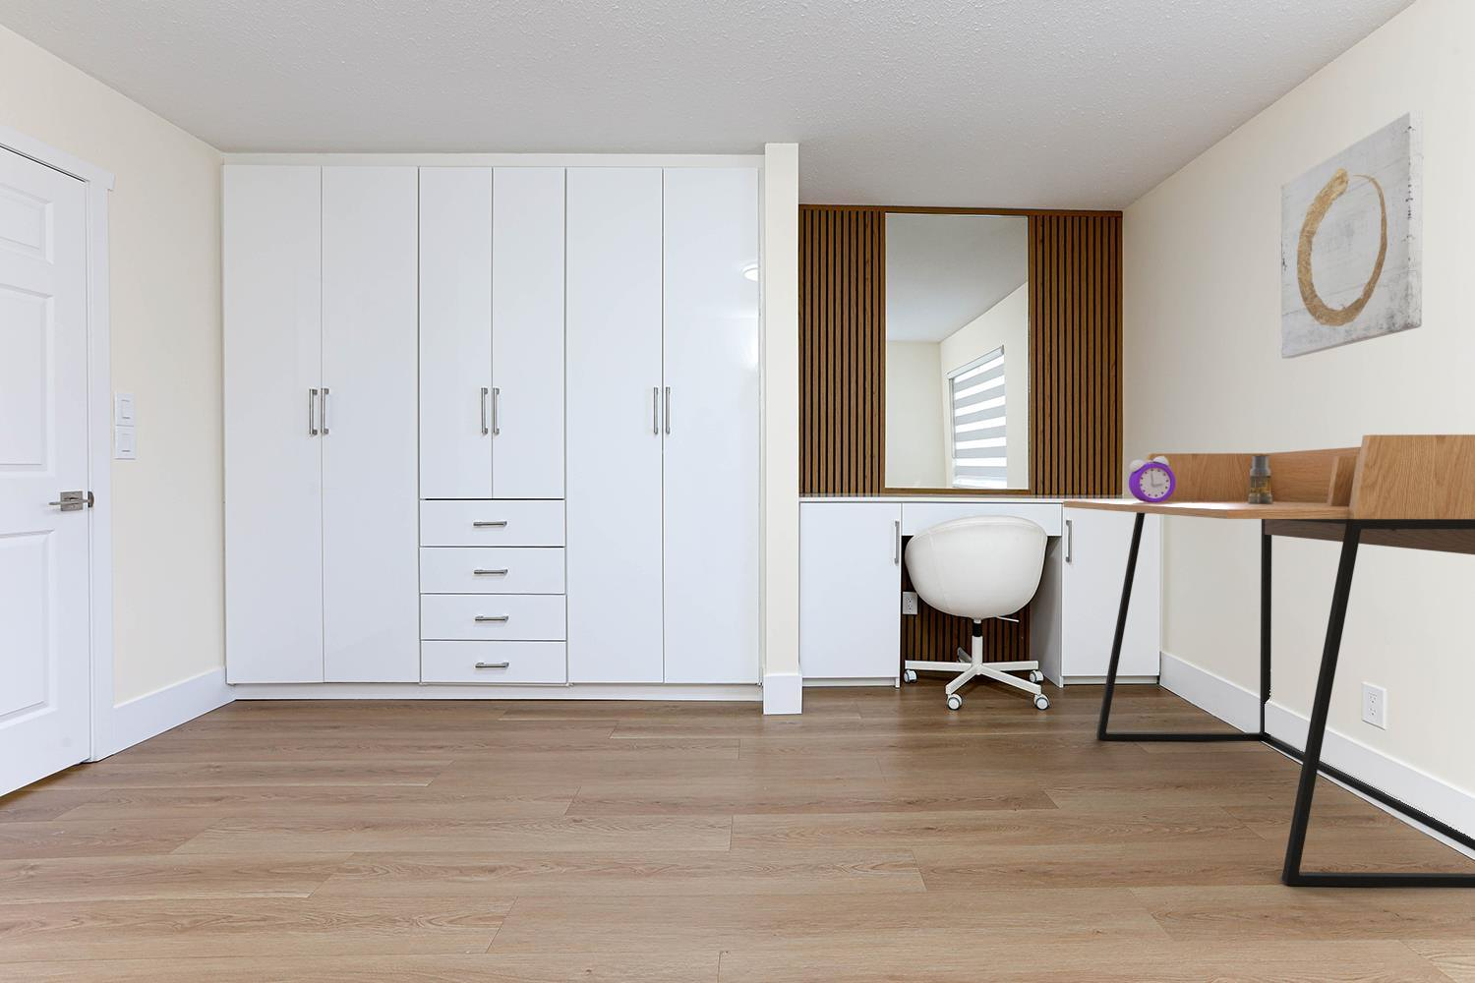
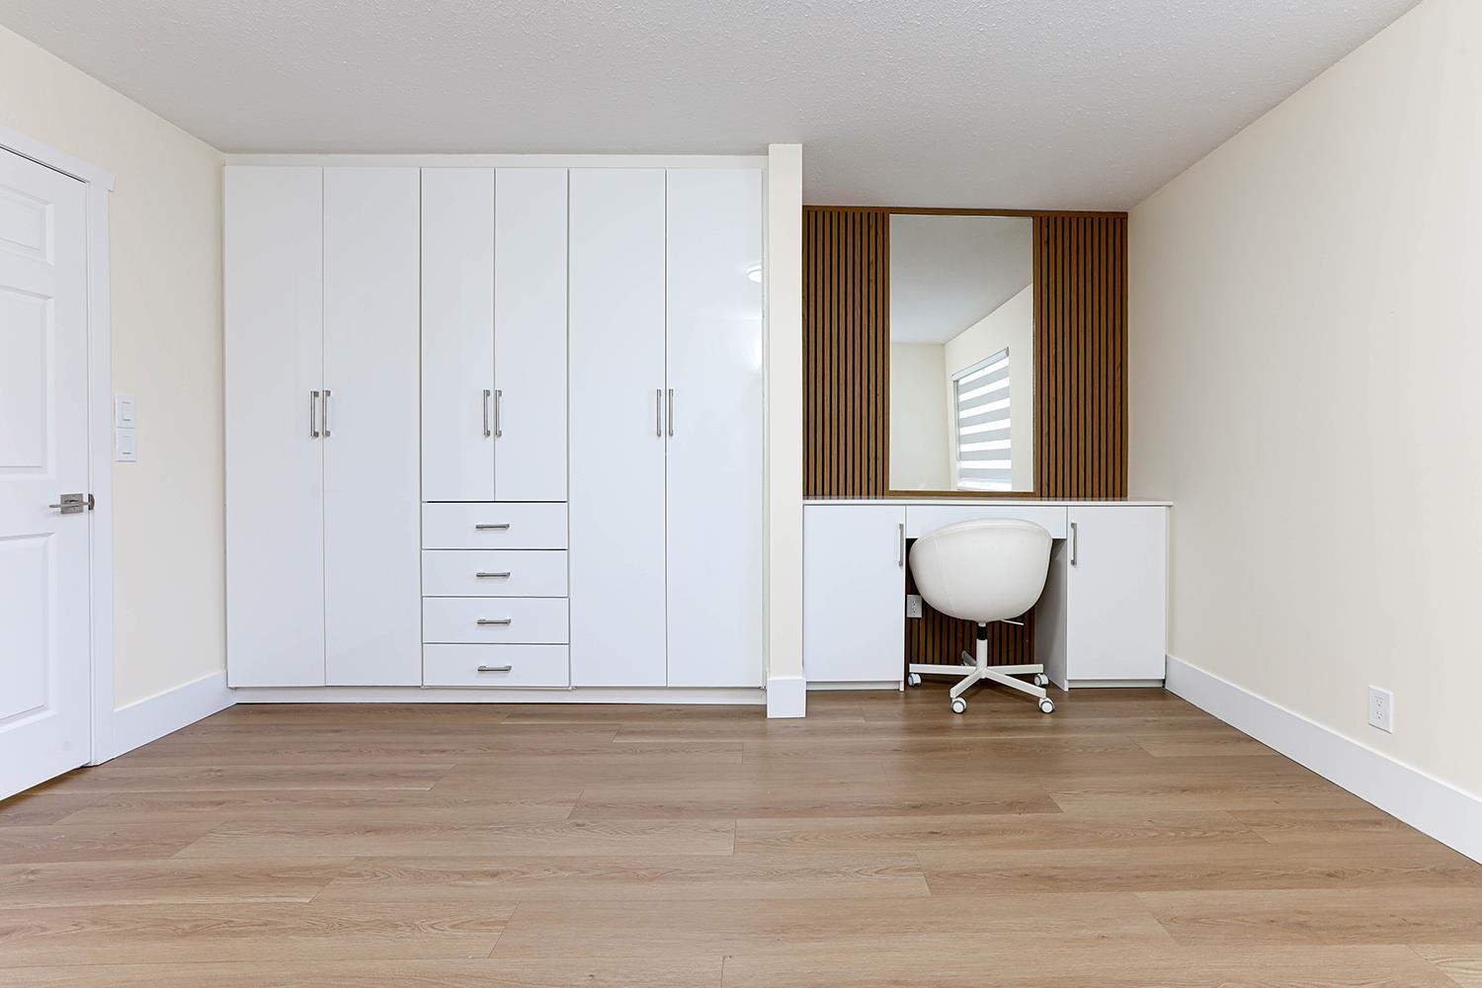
- alarm clock [1128,456,1176,502]
- wall art [1281,111,1423,360]
- desk [1062,433,1475,890]
- perfume bottle [1248,455,1272,505]
